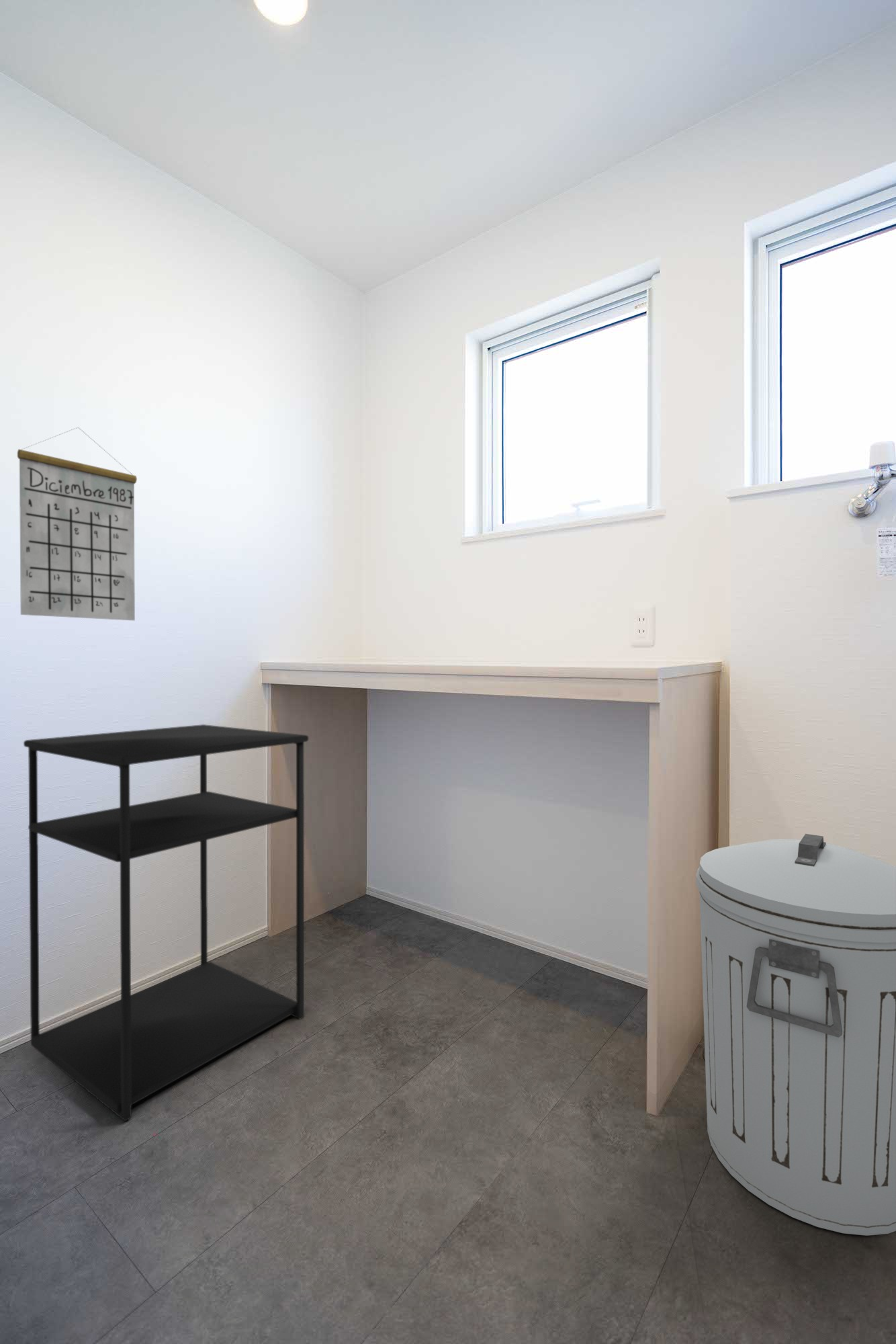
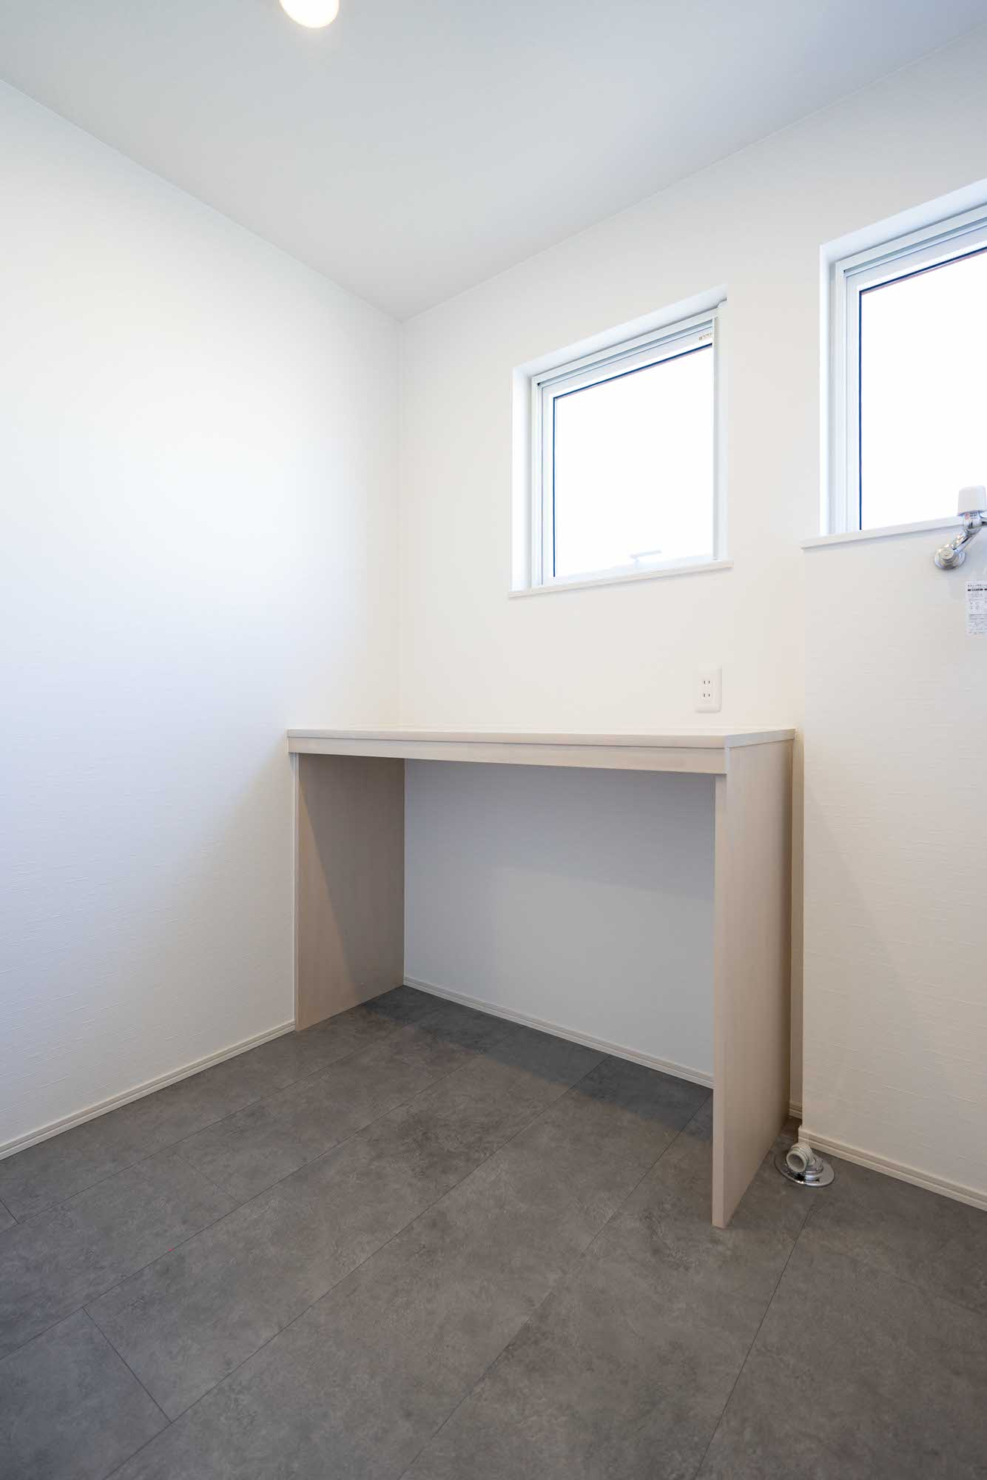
- trash can [696,833,896,1236]
- shelving unit [23,724,309,1122]
- calendar [17,427,138,621]
